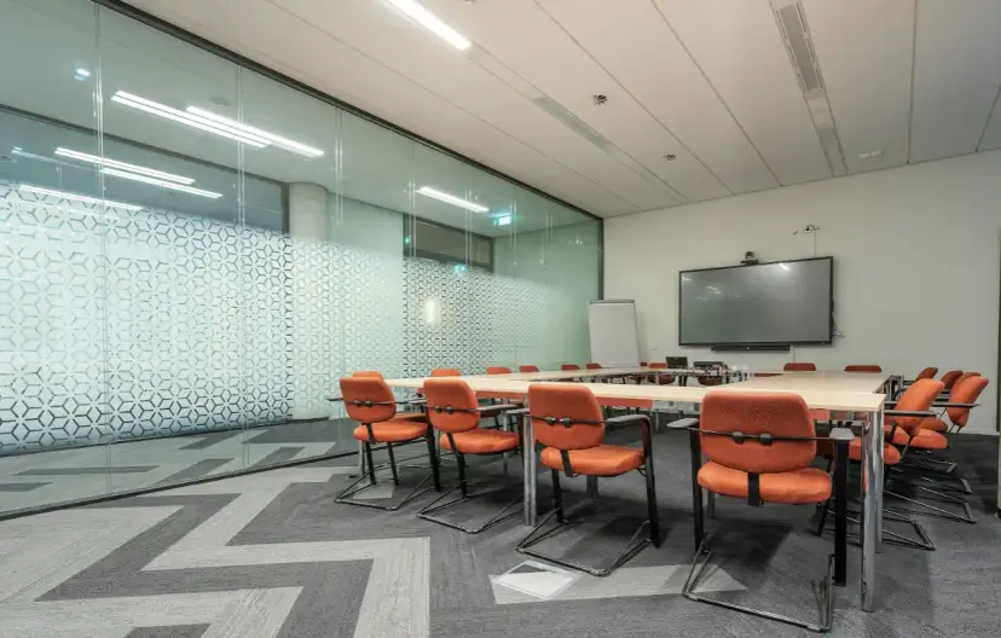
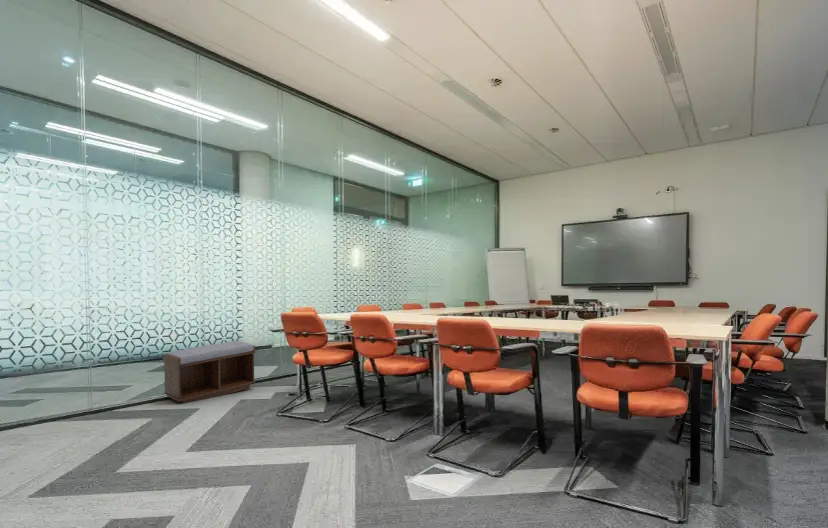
+ bench [162,340,256,404]
